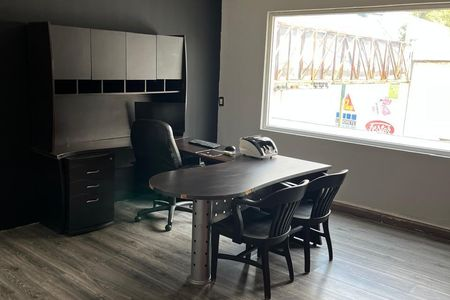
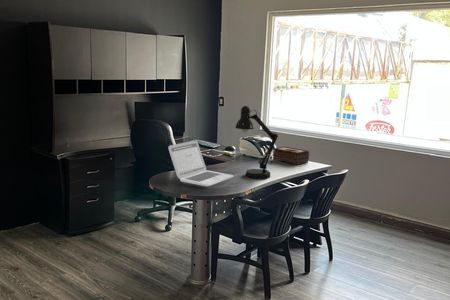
+ laptop [168,139,234,187]
+ desk lamp [235,105,279,180]
+ tissue box [272,146,310,166]
